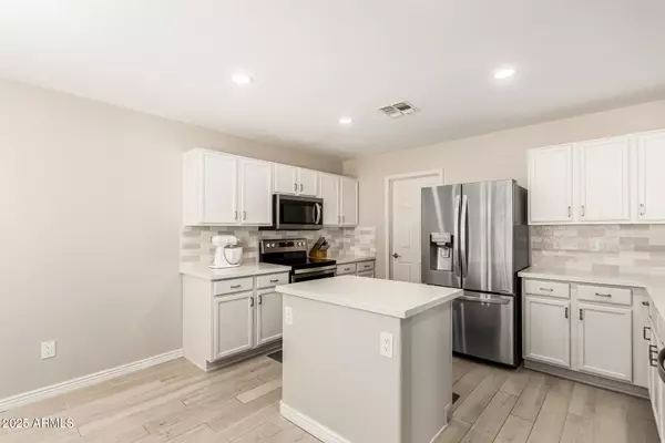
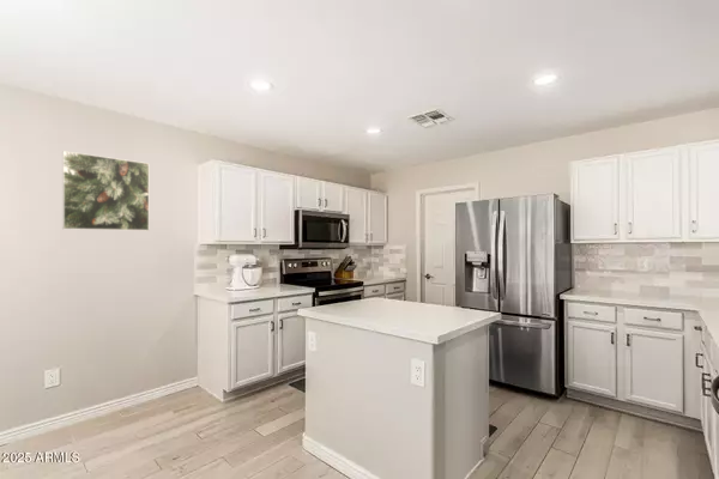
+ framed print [61,150,150,232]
